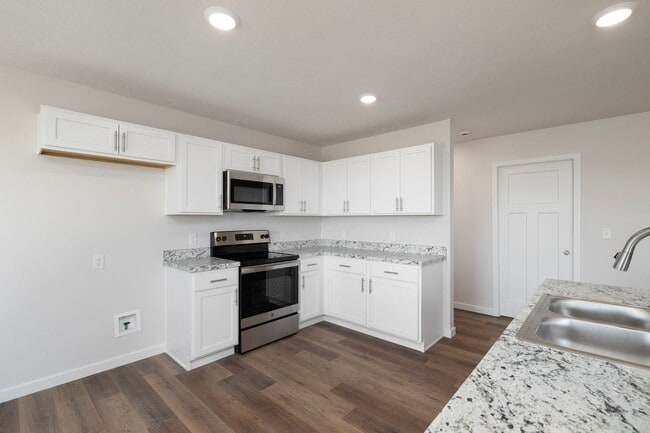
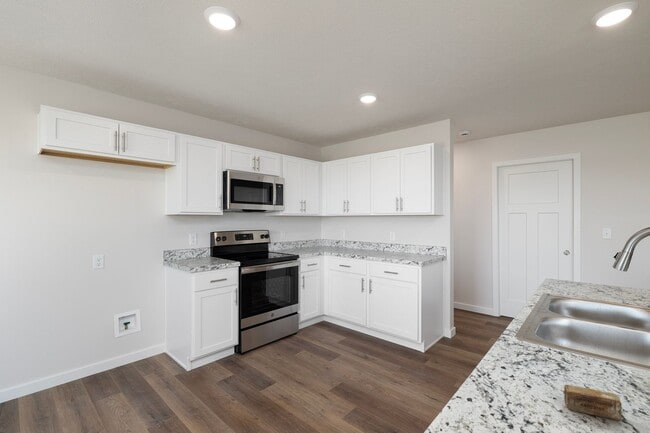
+ soap bar [563,384,623,422]
